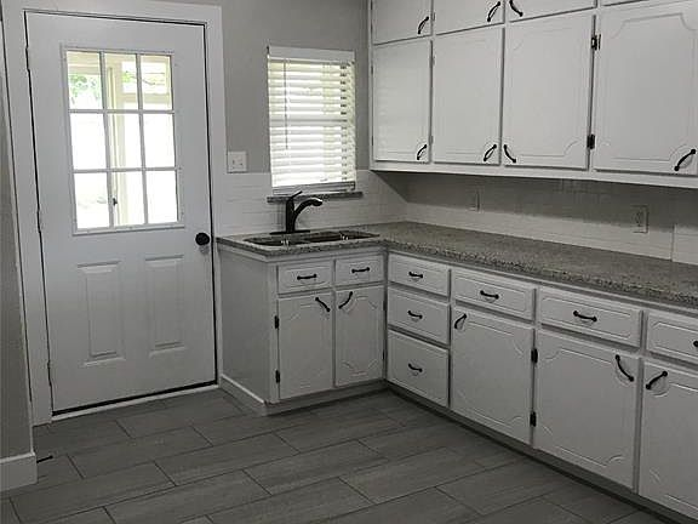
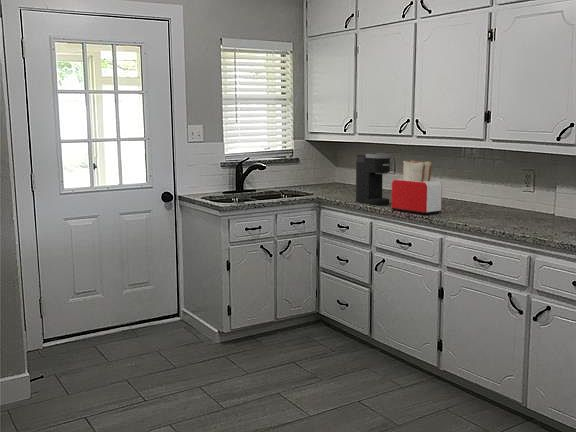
+ coffee maker [355,152,392,206]
+ toaster [390,159,443,216]
